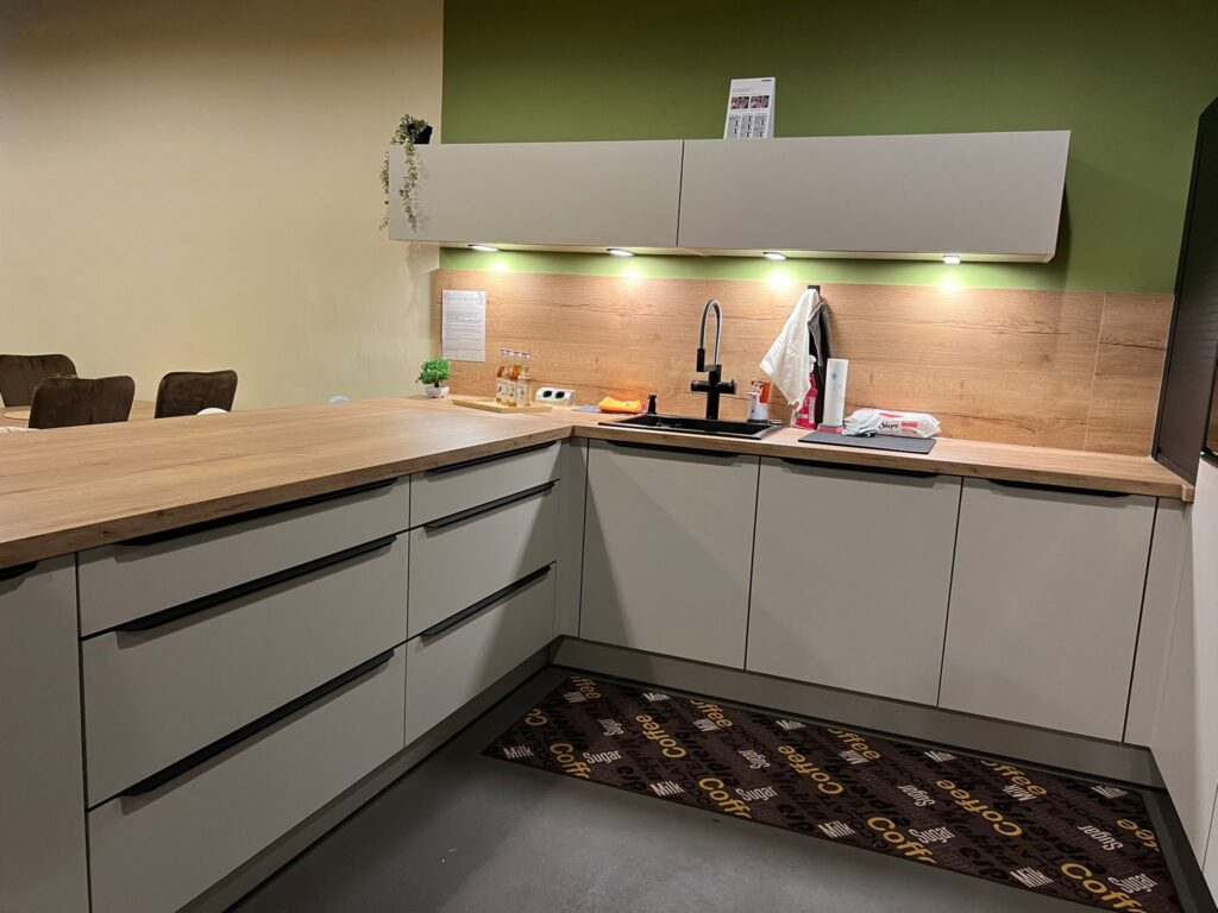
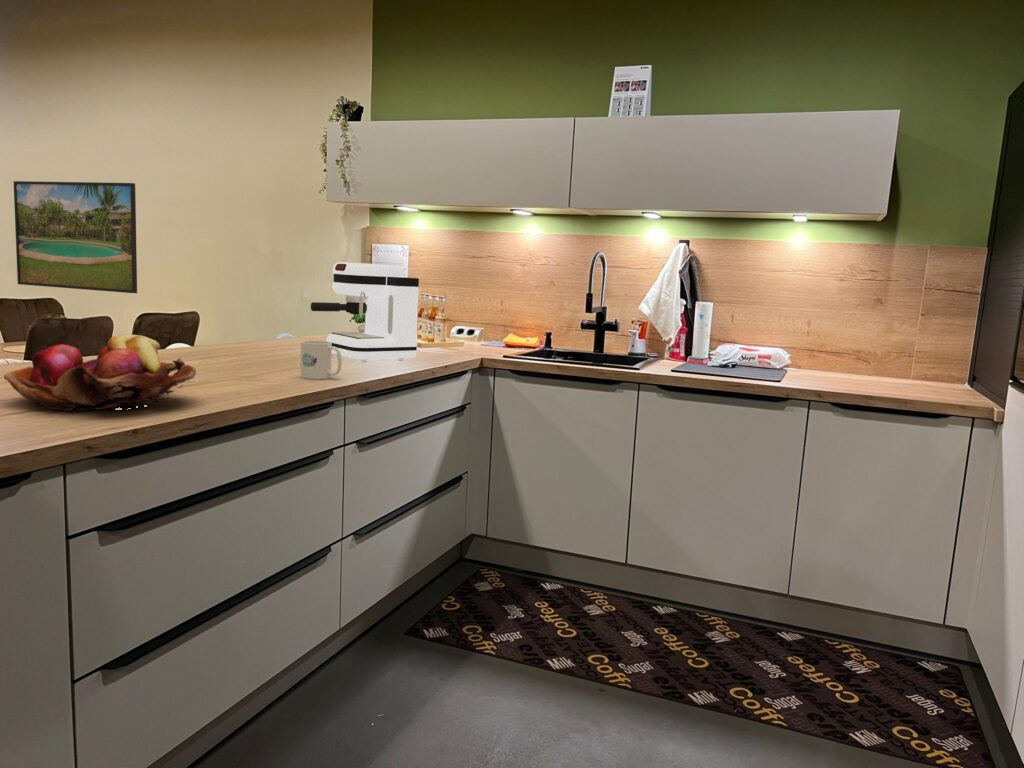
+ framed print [13,180,138,294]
+ coffee maker [310,261,420,363]
+ fruit basket [3,334,197,412]
+ mug [300,340,343,380]
